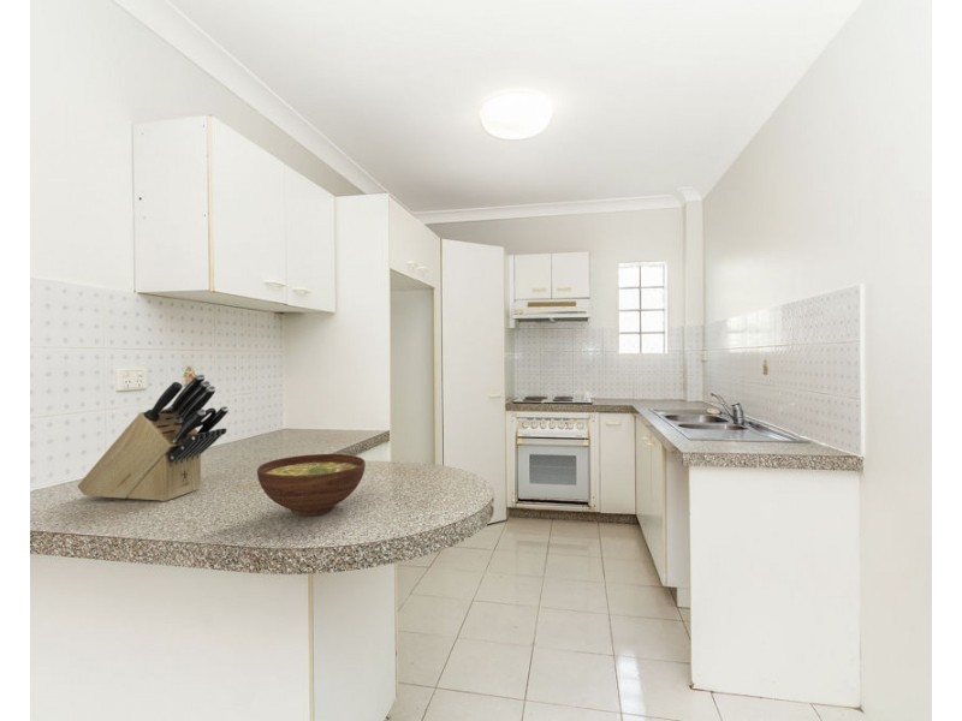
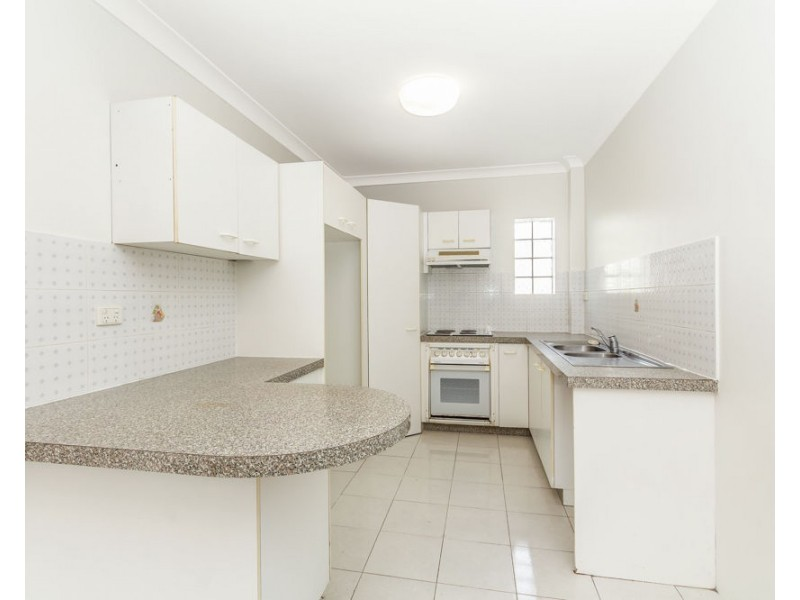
- knife block [77,373,230,502]
- bowl [256,453,367,517]
